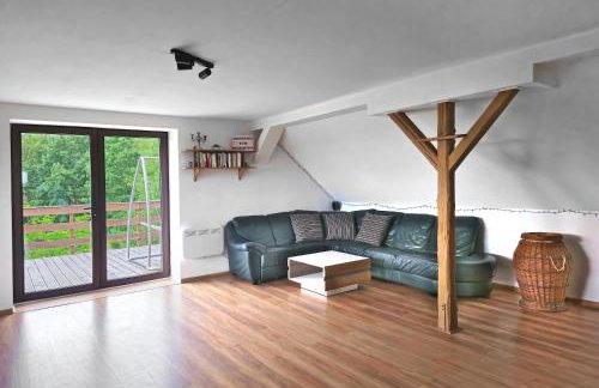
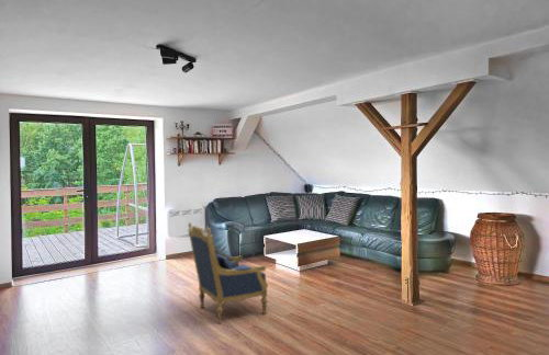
+ armchair [187,221,269,324]
